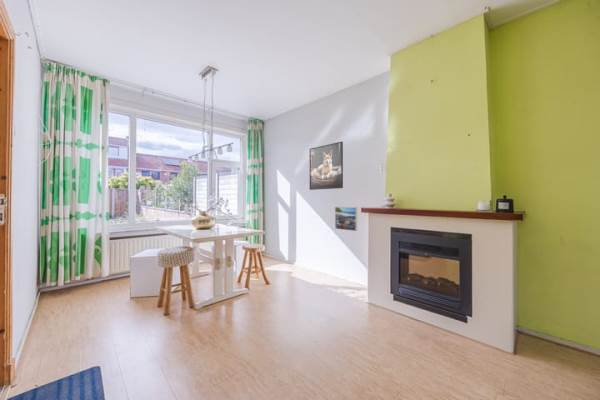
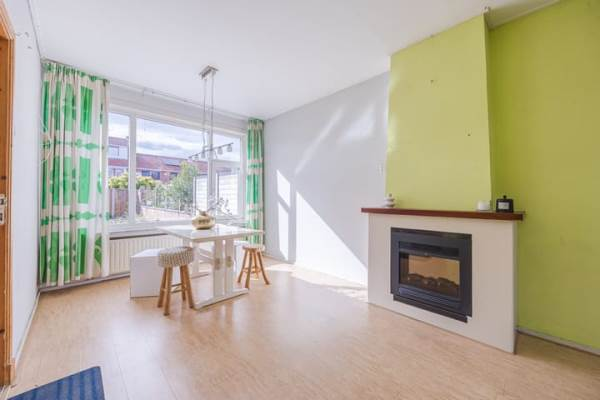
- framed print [334,206,358,232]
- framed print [309,141,344,191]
